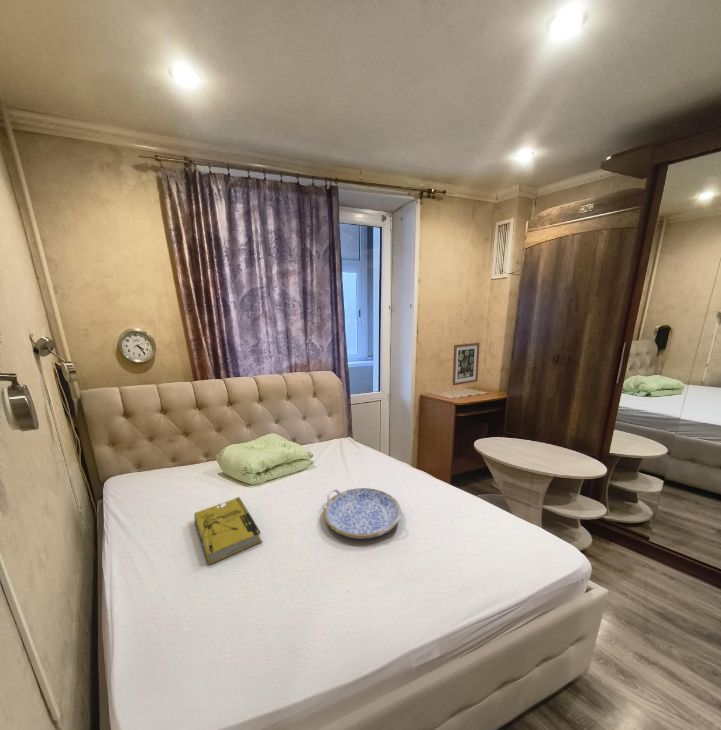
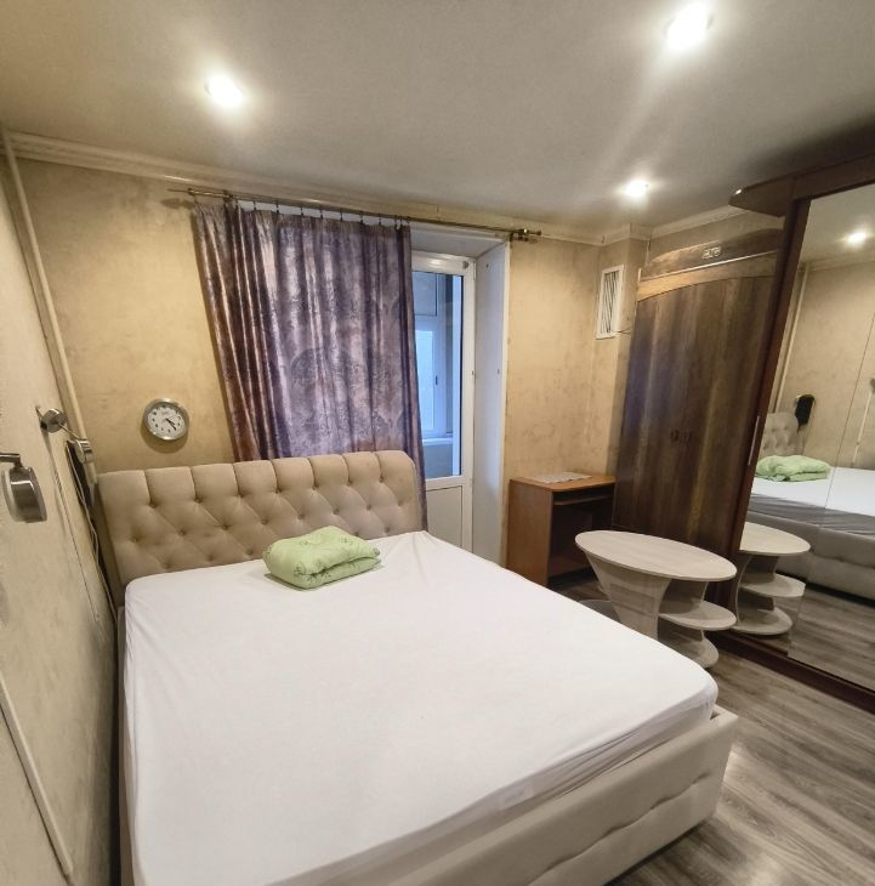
- book [193,496,263,565]
- wall art [452,342,481,387]
- serving tray [323,487,402,540]
